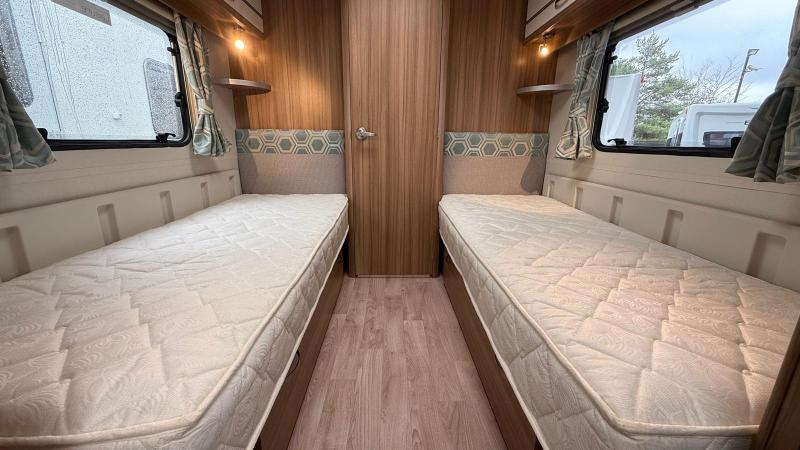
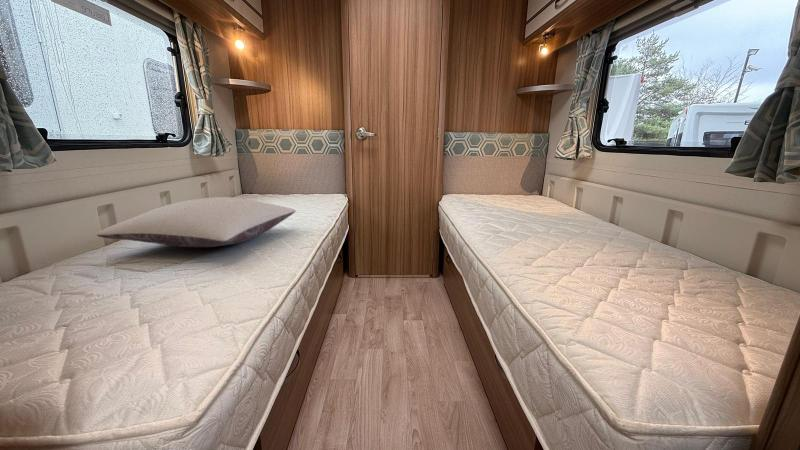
+ pillow [96,196,297,248]
